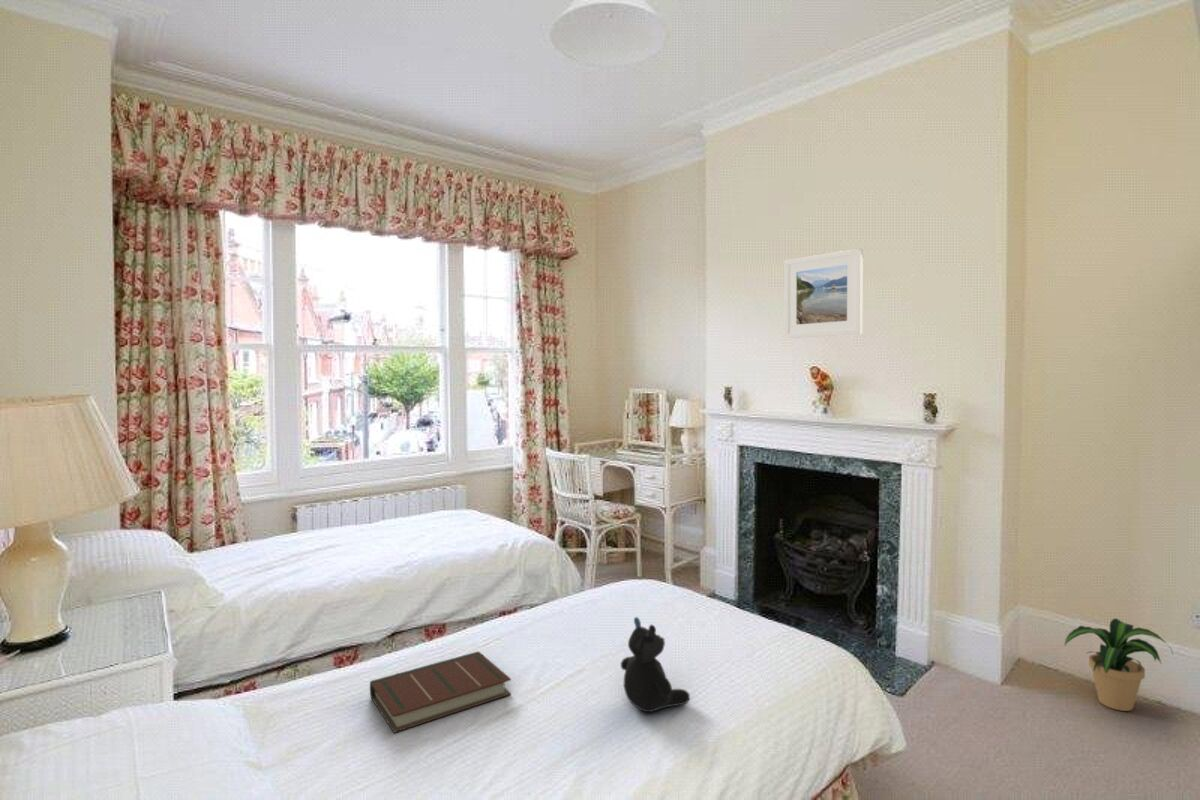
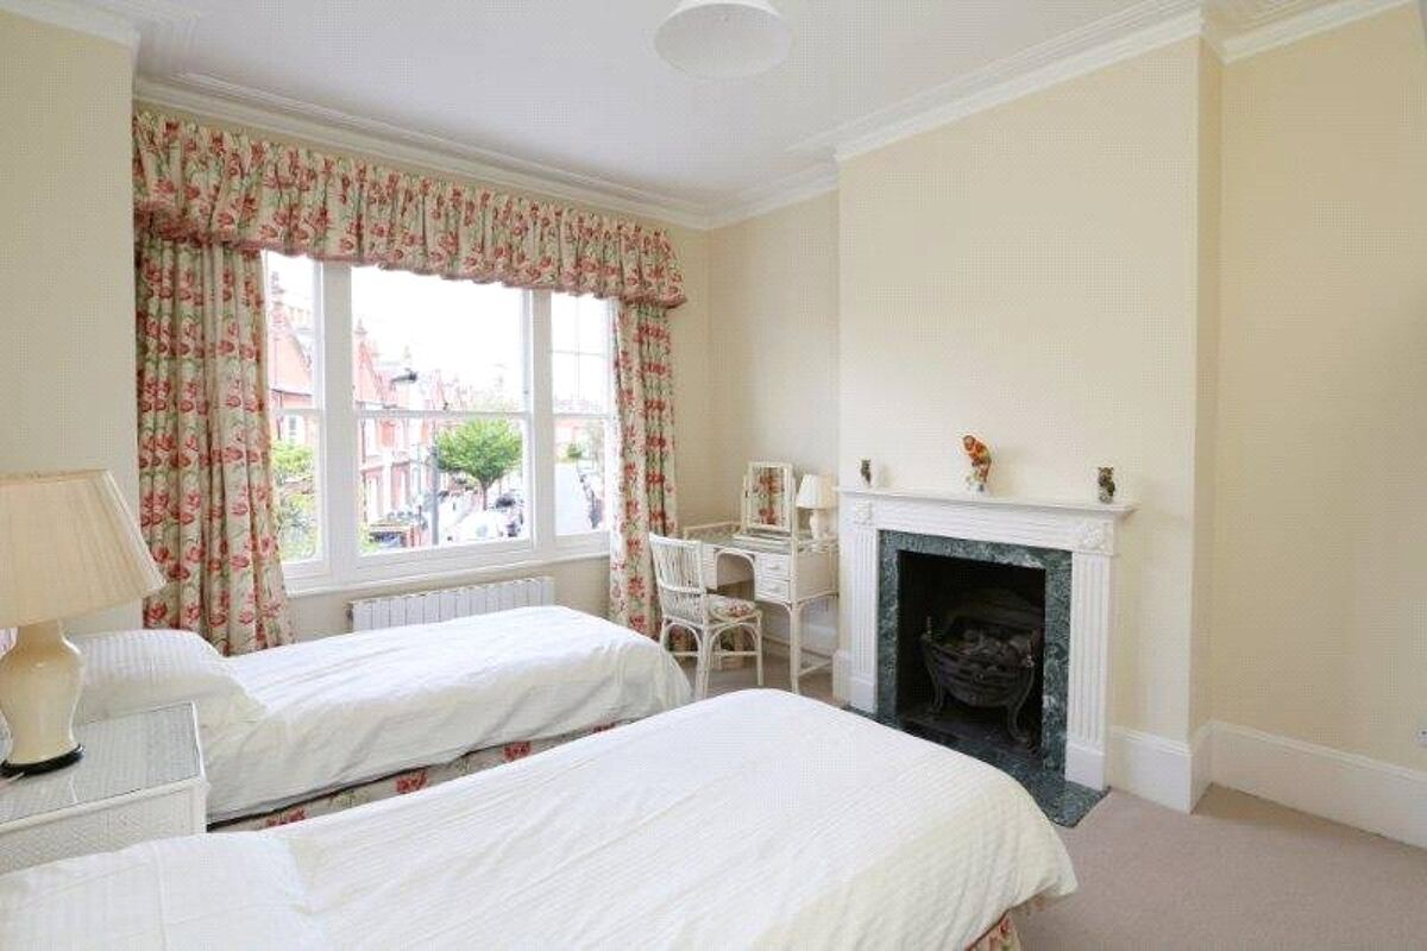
- potted plant [1064,617,1174,712]
- teddy bear [620,616,691,713]
- book [369,650,512,734]
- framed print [783,248,864,339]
